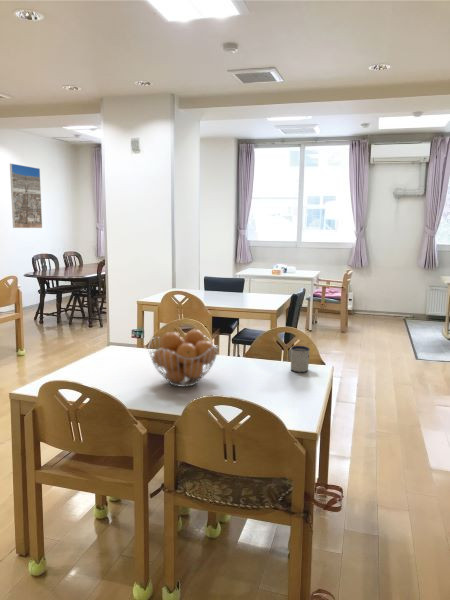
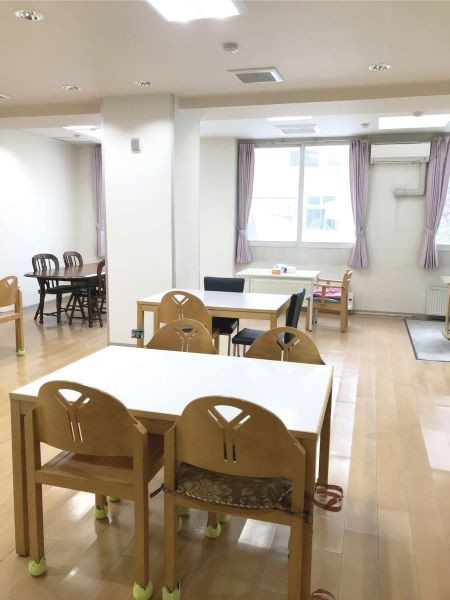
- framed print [9,163,43,229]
- mug [288,345,311,374]
- fruit basket [147,328,220,388]
